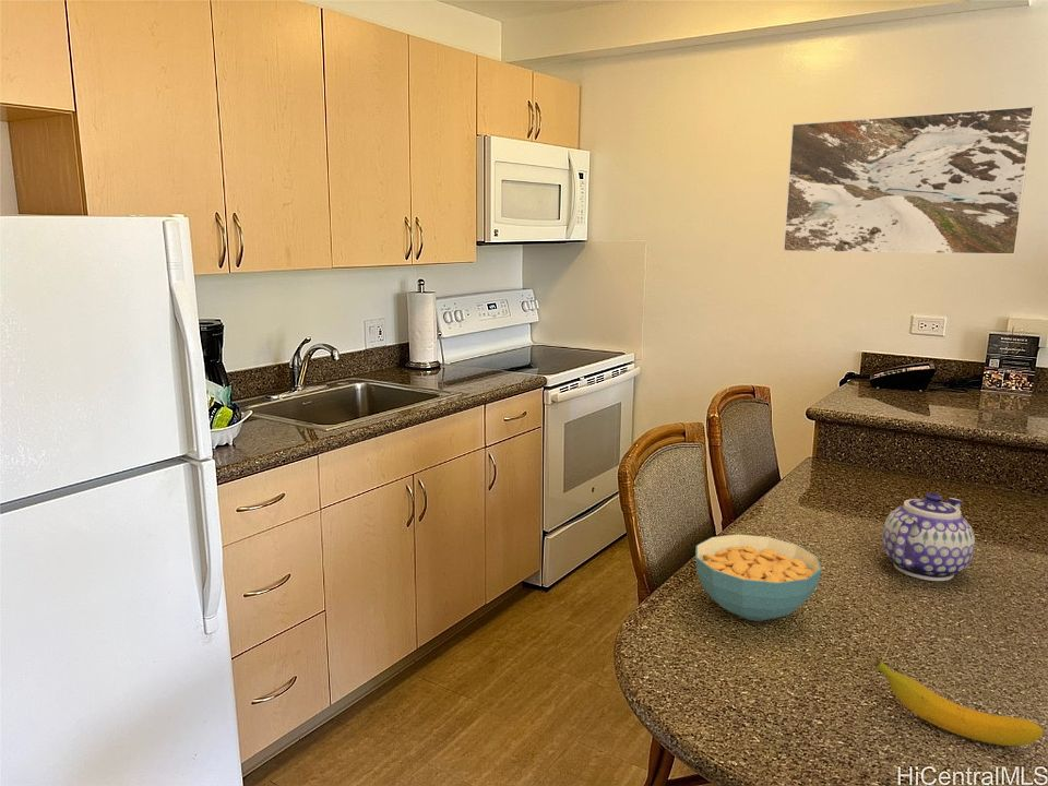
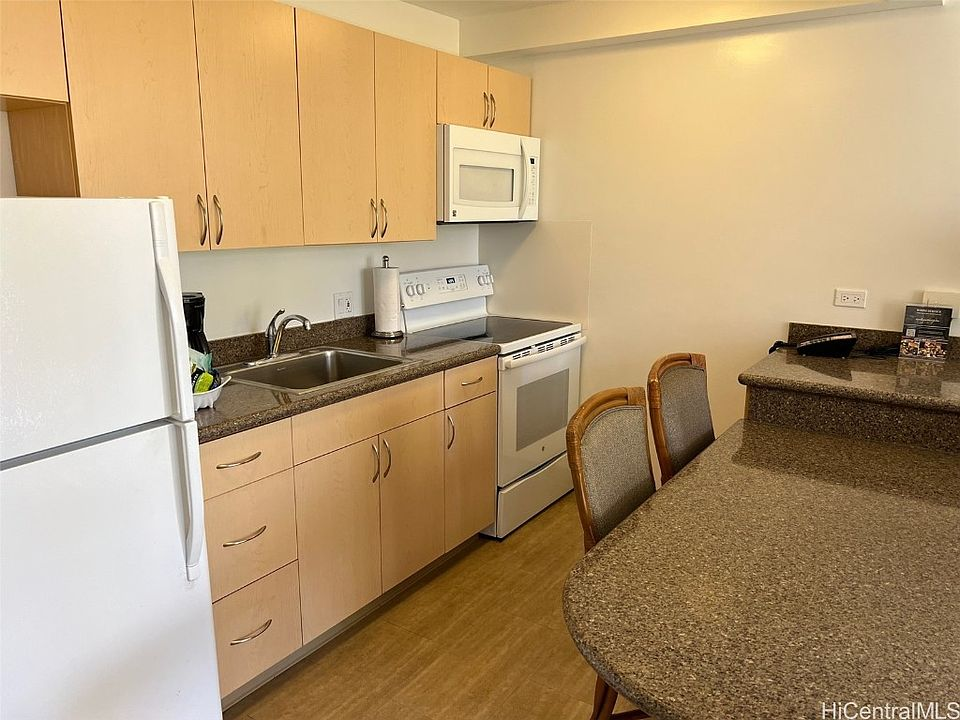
- banana [873,658,1045,747]
- cereal bowl [694,533,823,622]
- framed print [782,105,1036,255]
- teapot [881,491,976,582]
